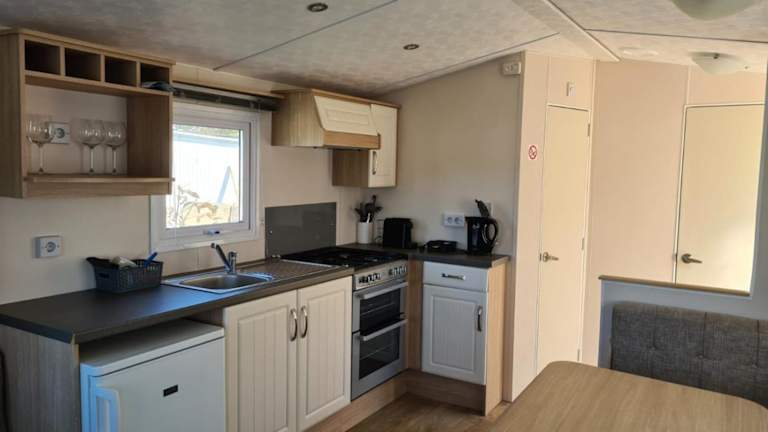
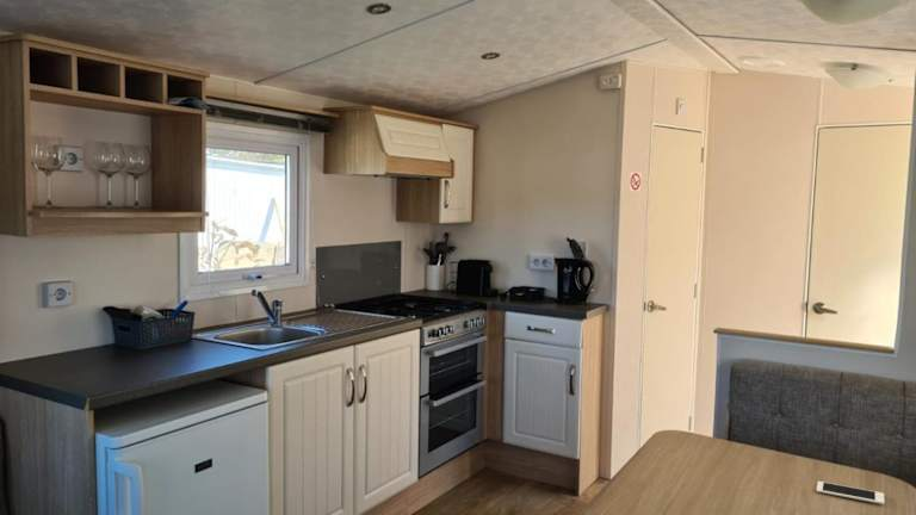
+ cell phone [816,480,885,505]
